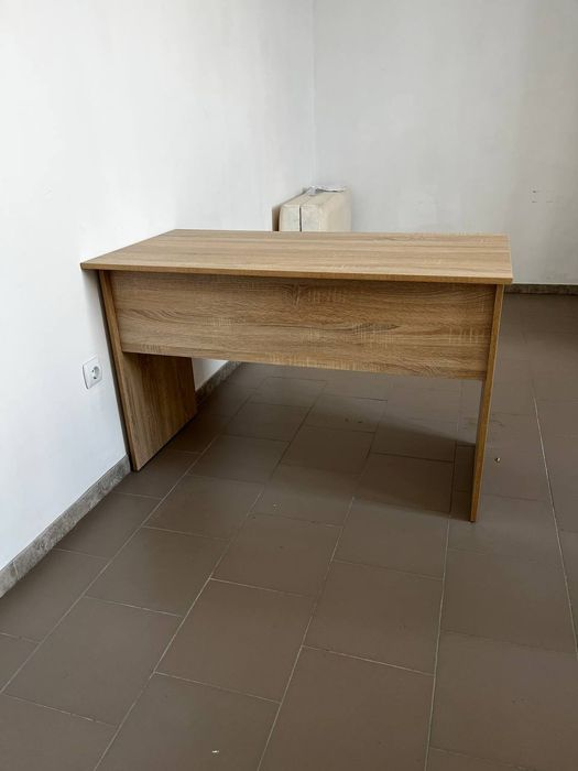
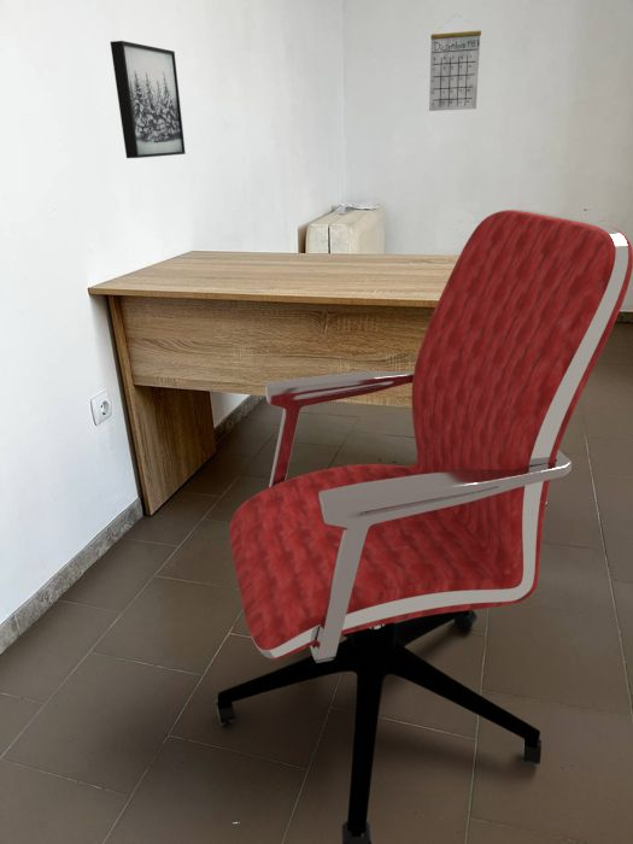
+ office chair [215,209,633,844]
+ calendar [428,13,482,112]
+ wall art [110,40,187,159]
